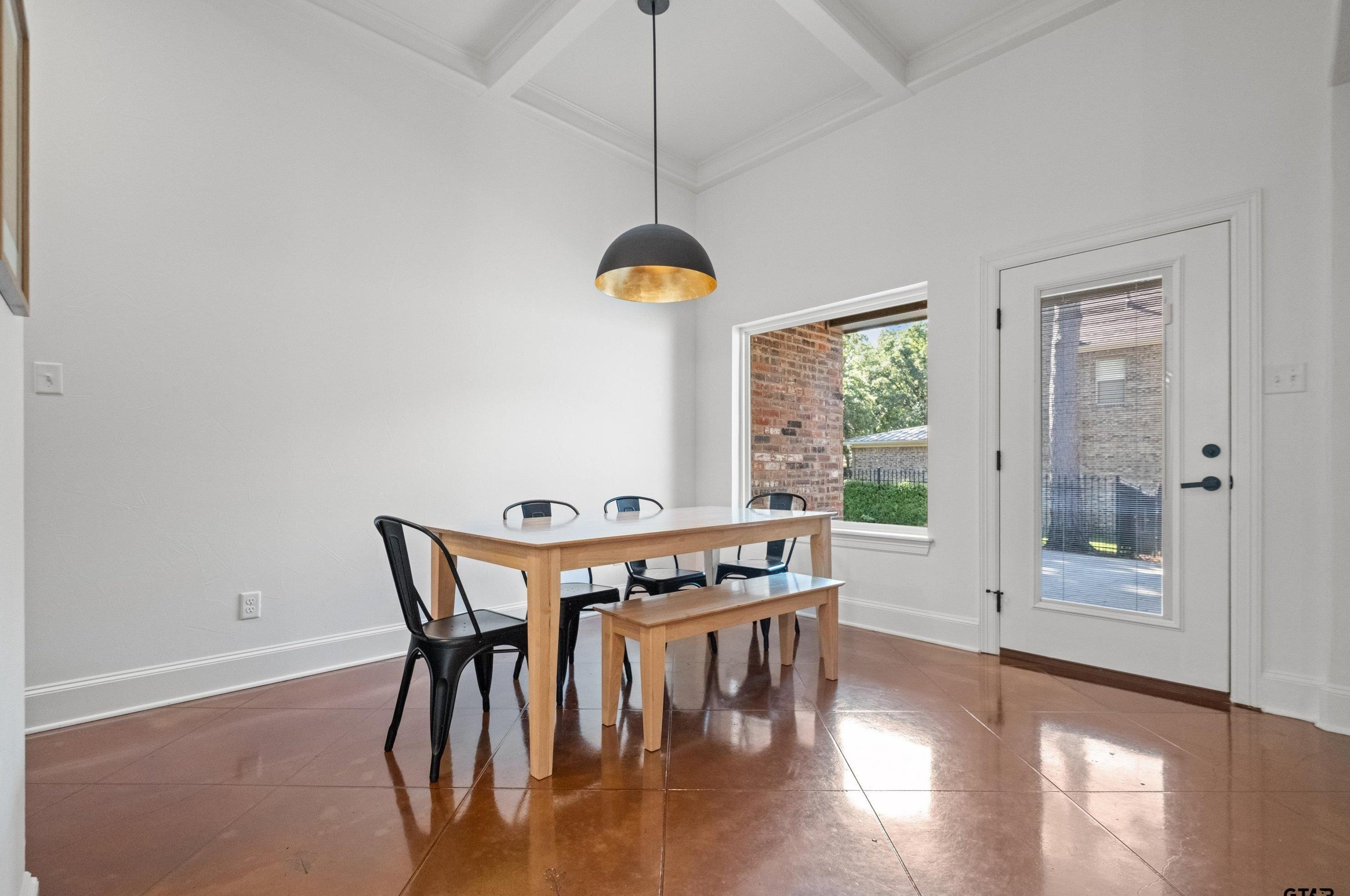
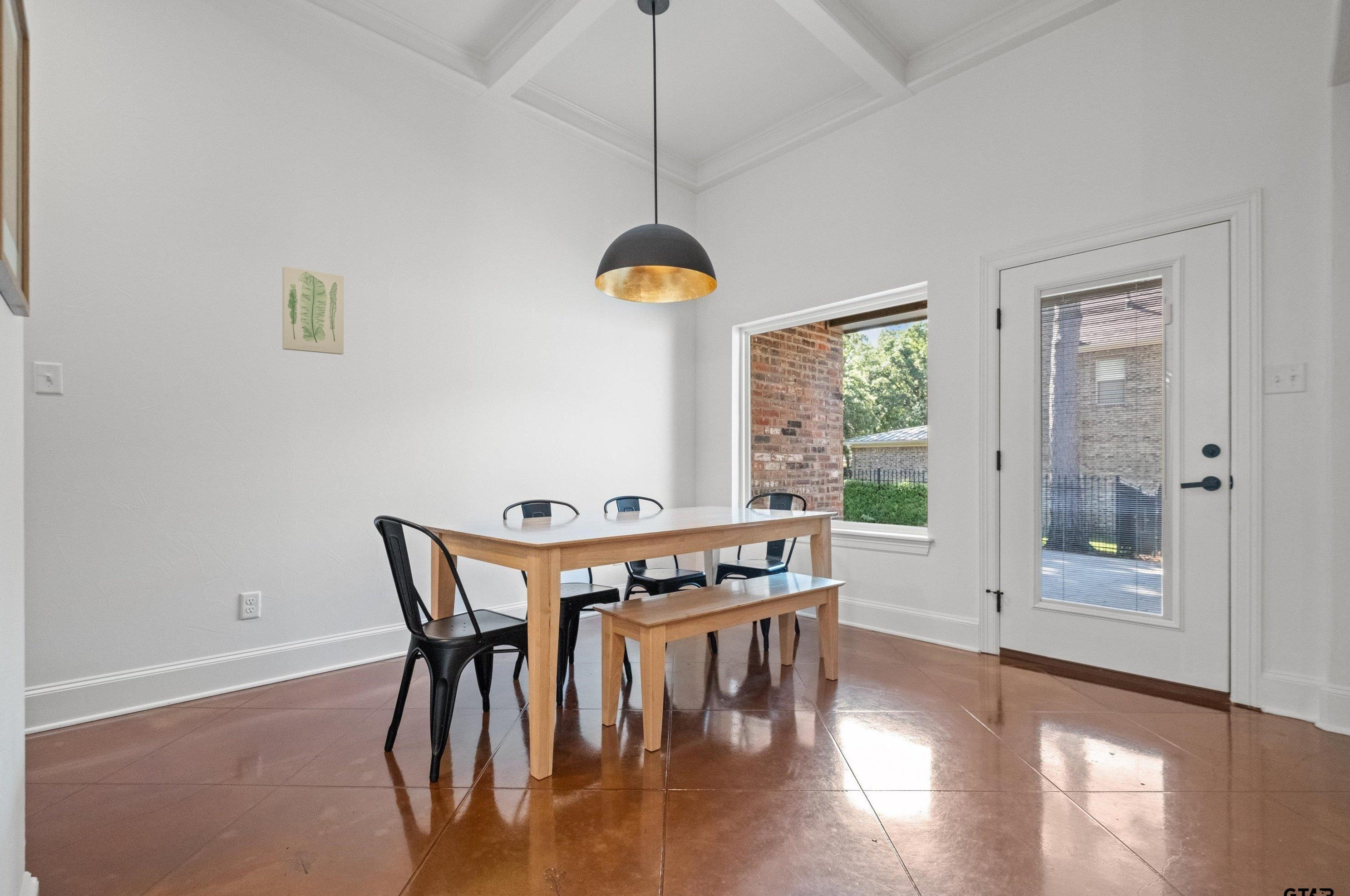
+ wall art [282,266,344,355]
